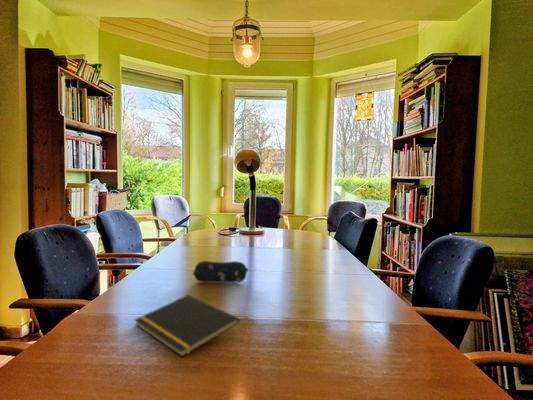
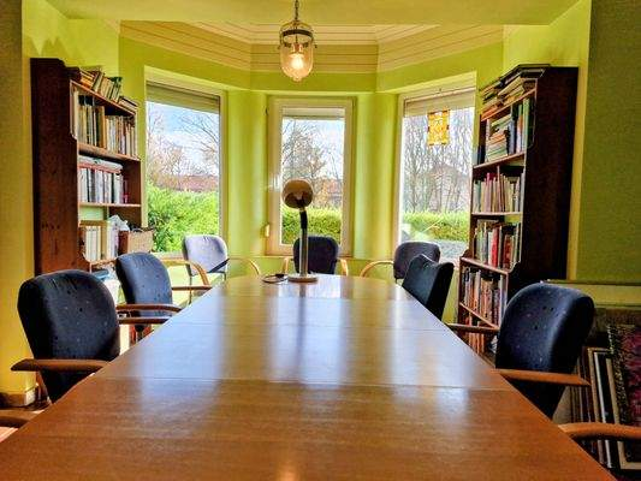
- notepad [134,294,241,358]
- pencil case [192,260,249,283]
